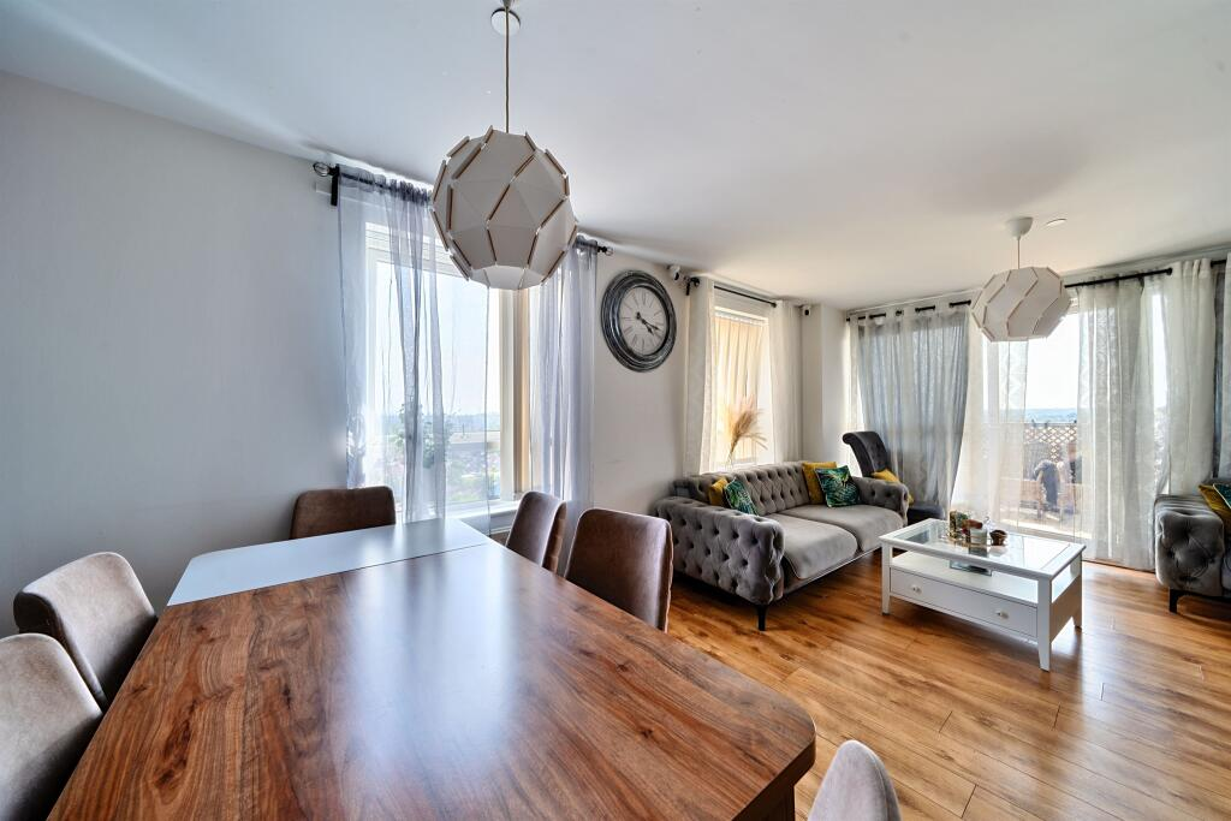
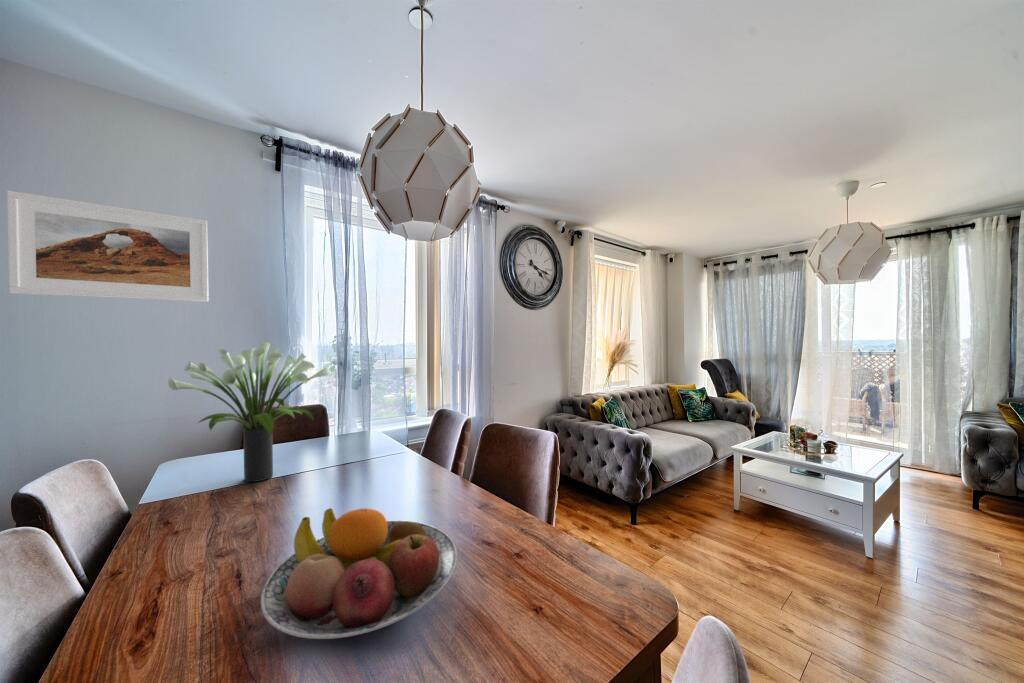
+ potted plant [167,341,330,483]
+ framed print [6,190,210,303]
+ fruit bowl [260,507,459,640]
